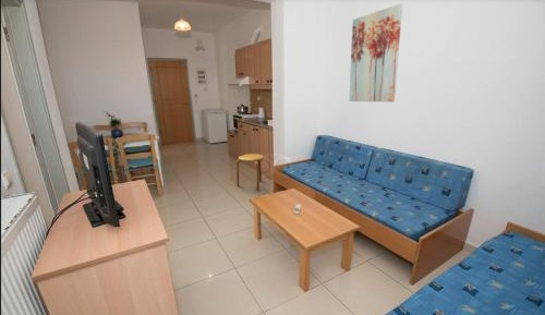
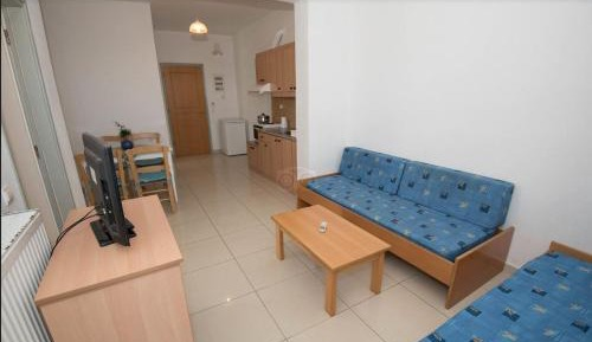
- stool [235,153,265,192]
- wall art [348,2,403,104]
